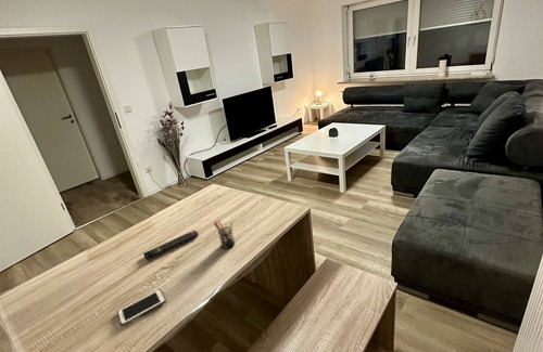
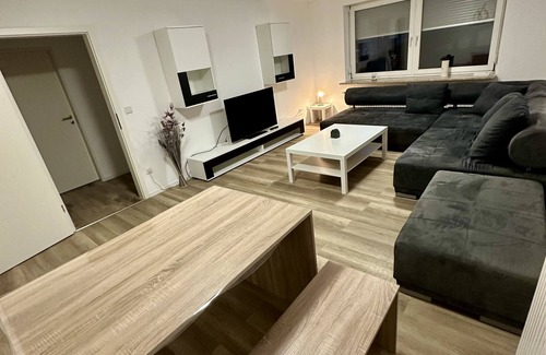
- remote control [142,230,200,261]
- cell phone [116,288,167,327]
- pen holder [213,219,236,250]
